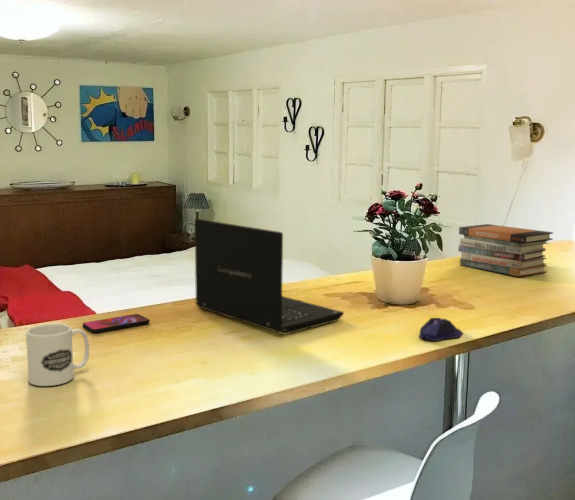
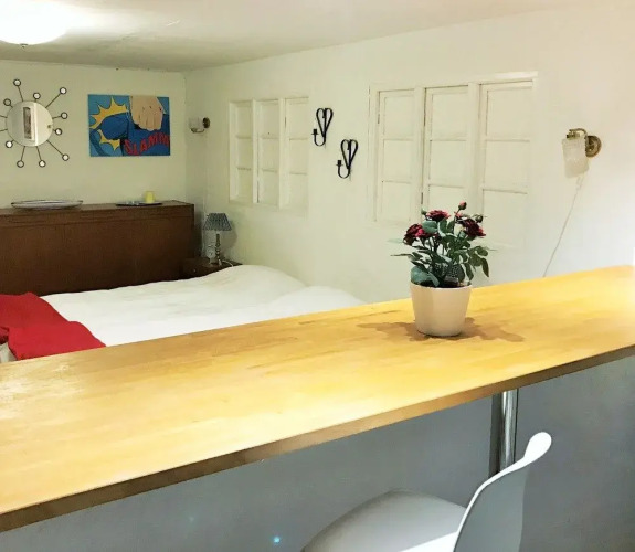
- mug [25,323,90,387]
- laptop [194,218,345,335]
- smartphone [82,313,150,333]
- book stack [457,223,554,278]
- computer mouse [418,317,465,342]
